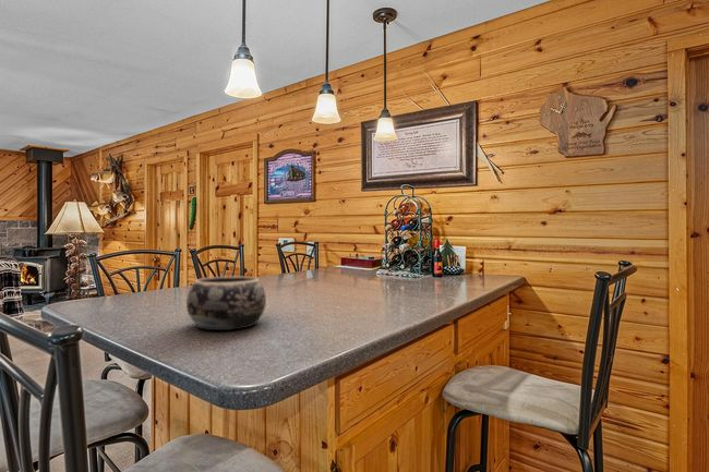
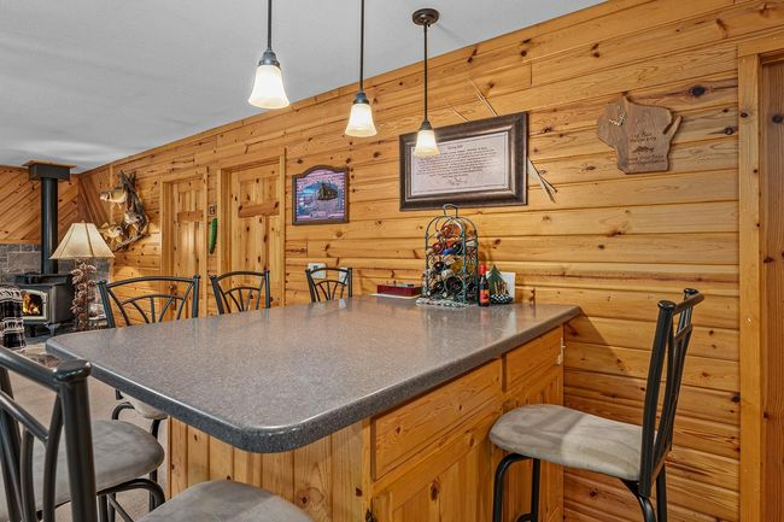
- decorative bowl [185,275,267,331]
